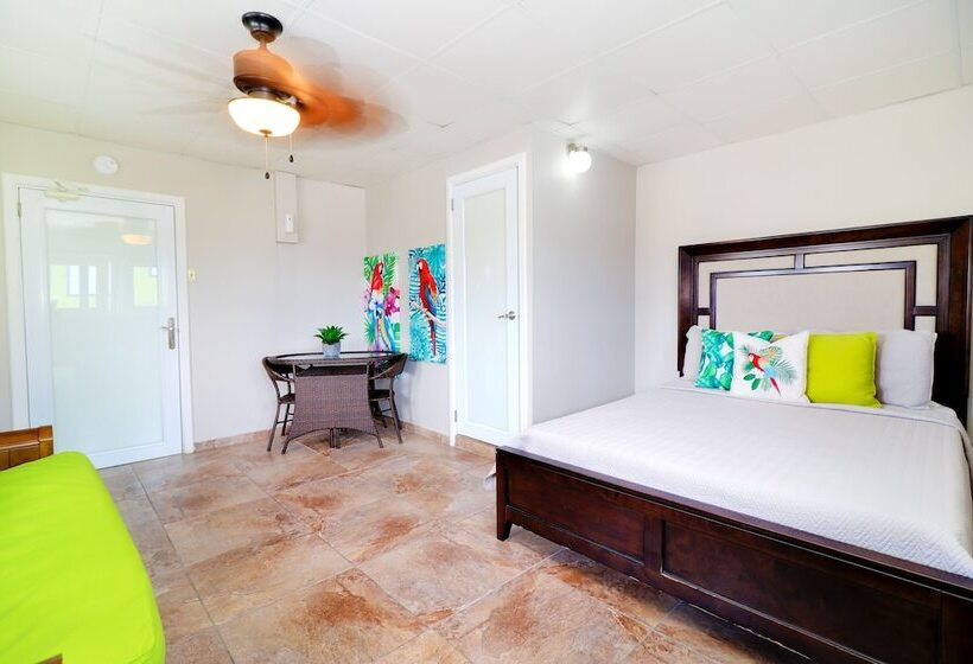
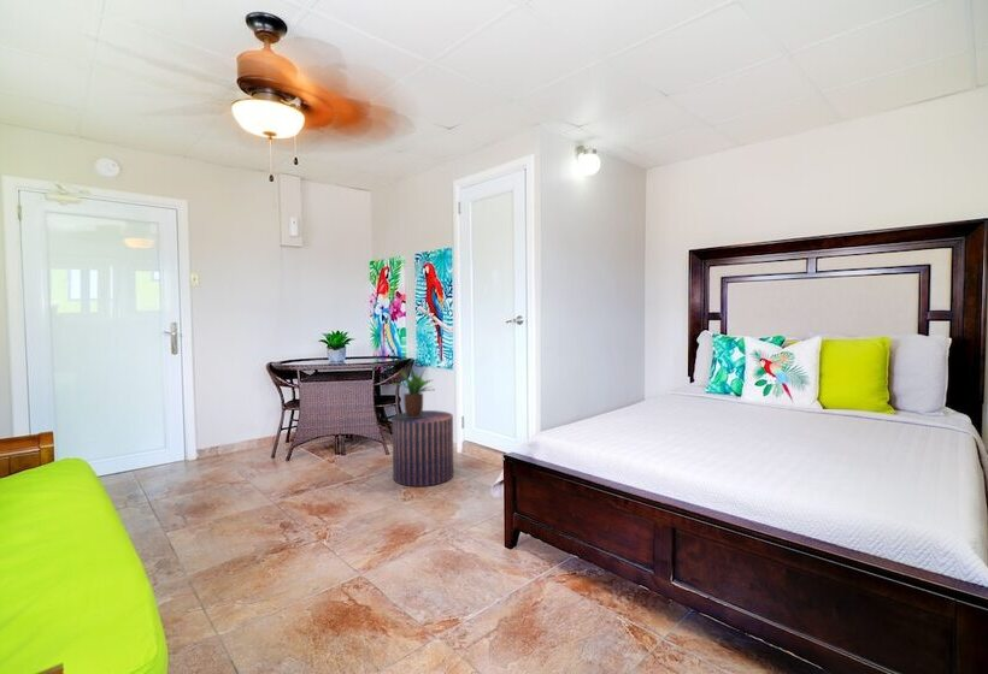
+ stool [392,409,454,487]
+ potted plant [392,362,434,418]
